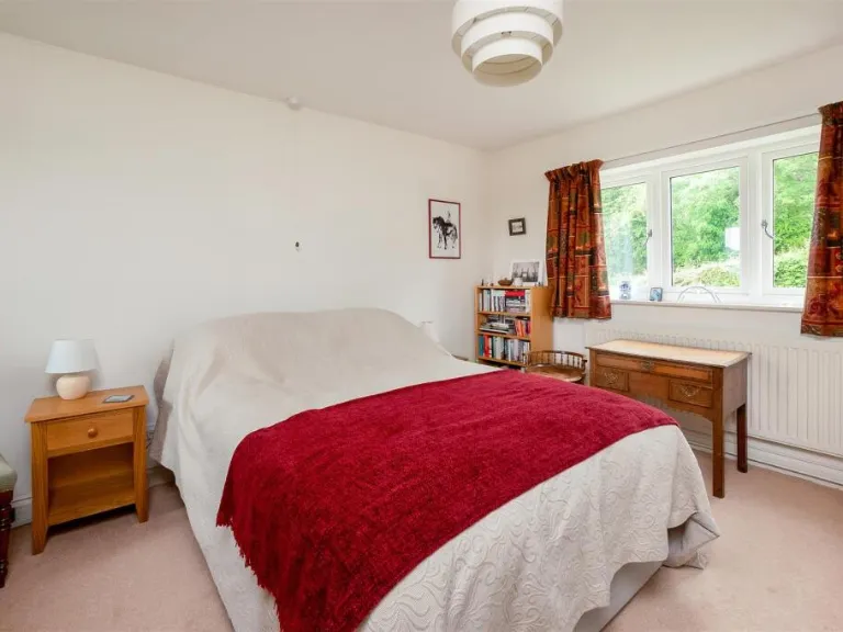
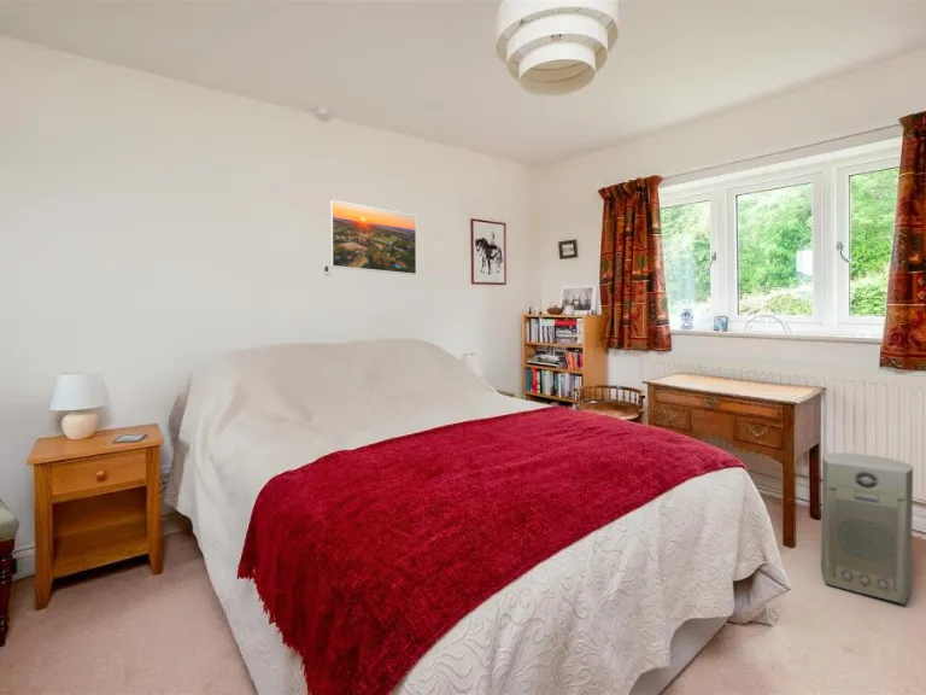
+ fan [820,451,914,606]
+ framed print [329,199,417,276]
